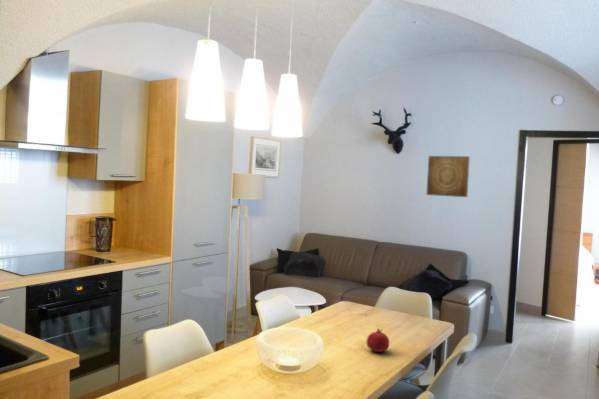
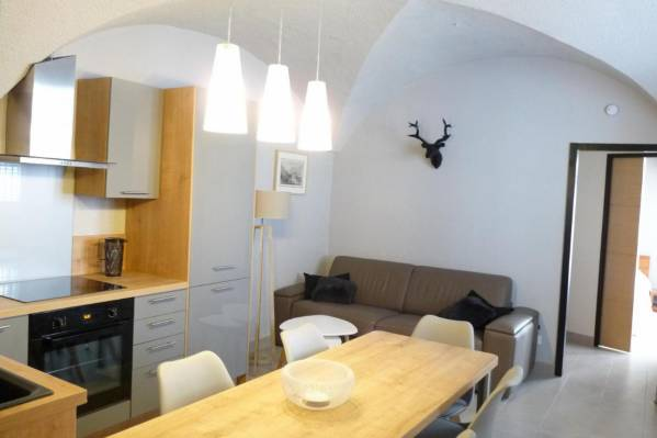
- wall art [425,155,471,198]
- fruit [366,328,390,353]
